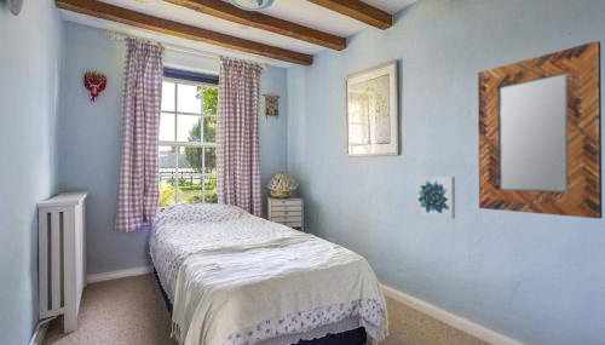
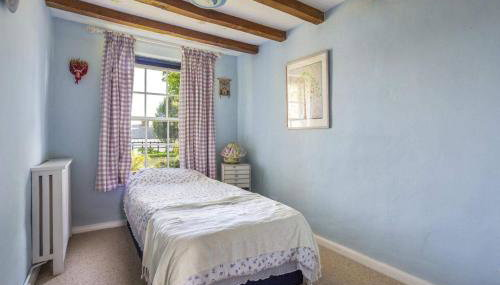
- wall art [415,176,456,220]
- home mirror [477,40,604,220]
